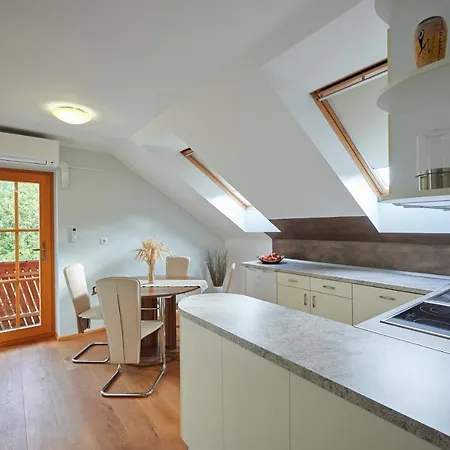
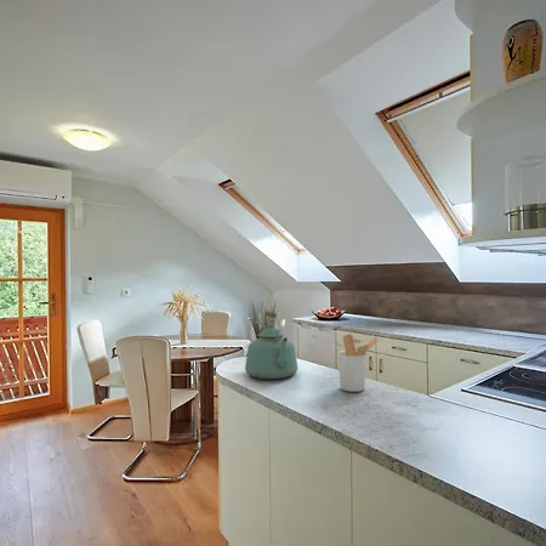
+ utensil holder [337,334,380,393]
+ kettle [244,311,300,380]
